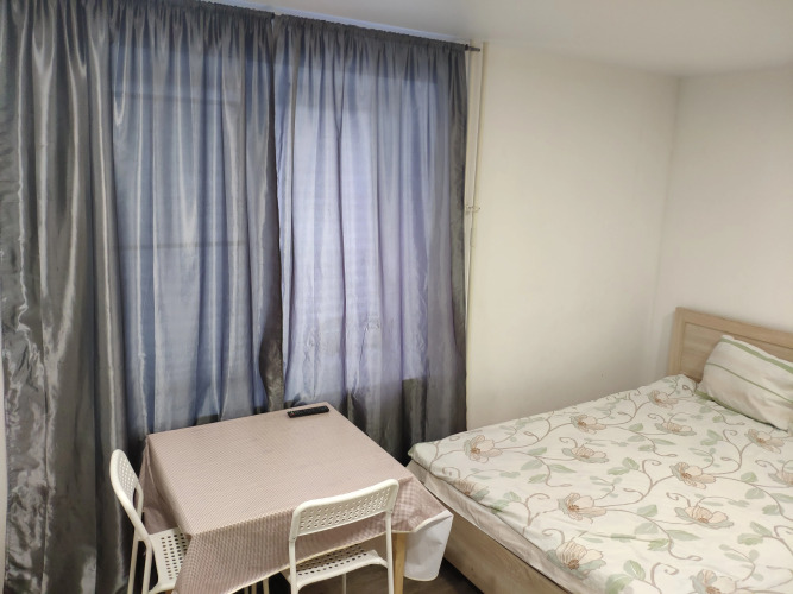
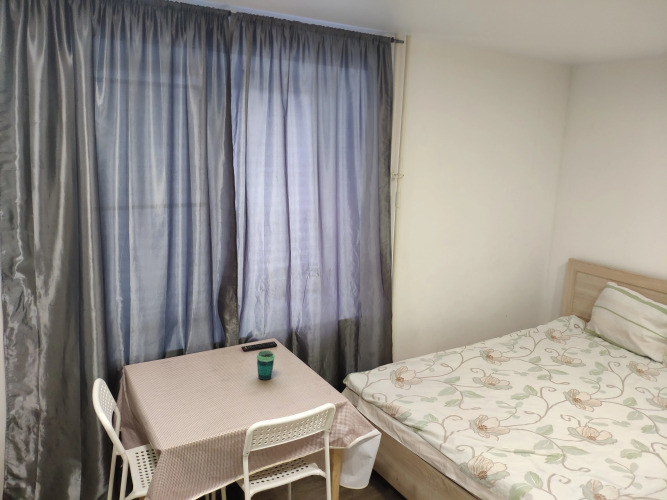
+ cup [256,350,276,381]
